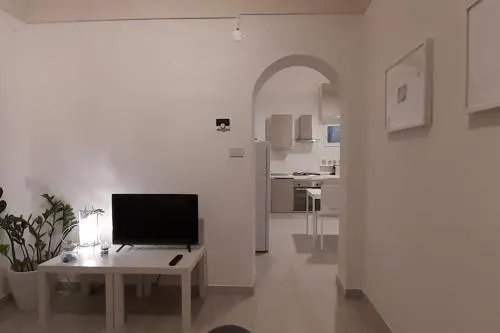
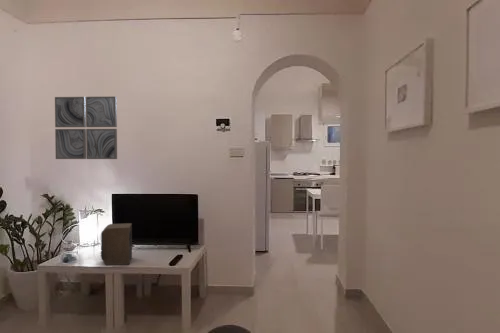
+ wall art [54,95,118,160]
+ speaker [100,222,133,266]
